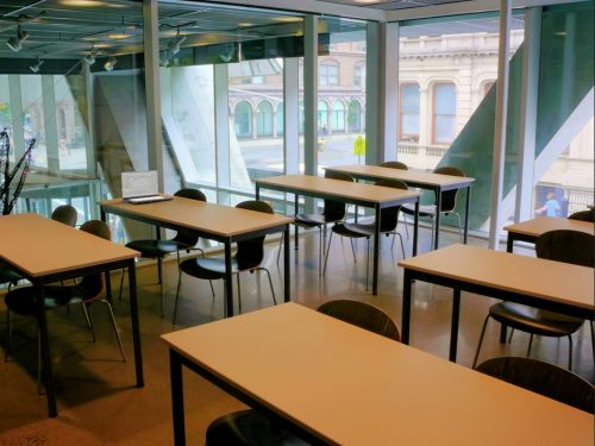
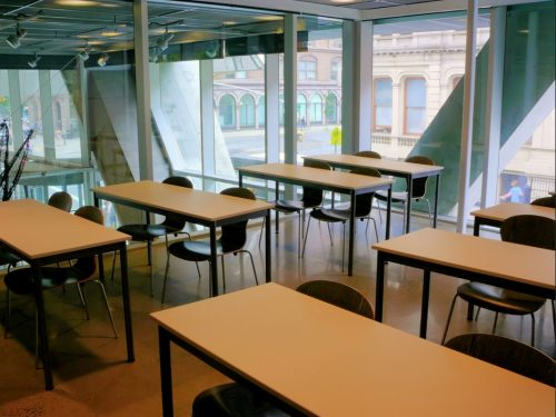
- laptop [120,169,175,205]
